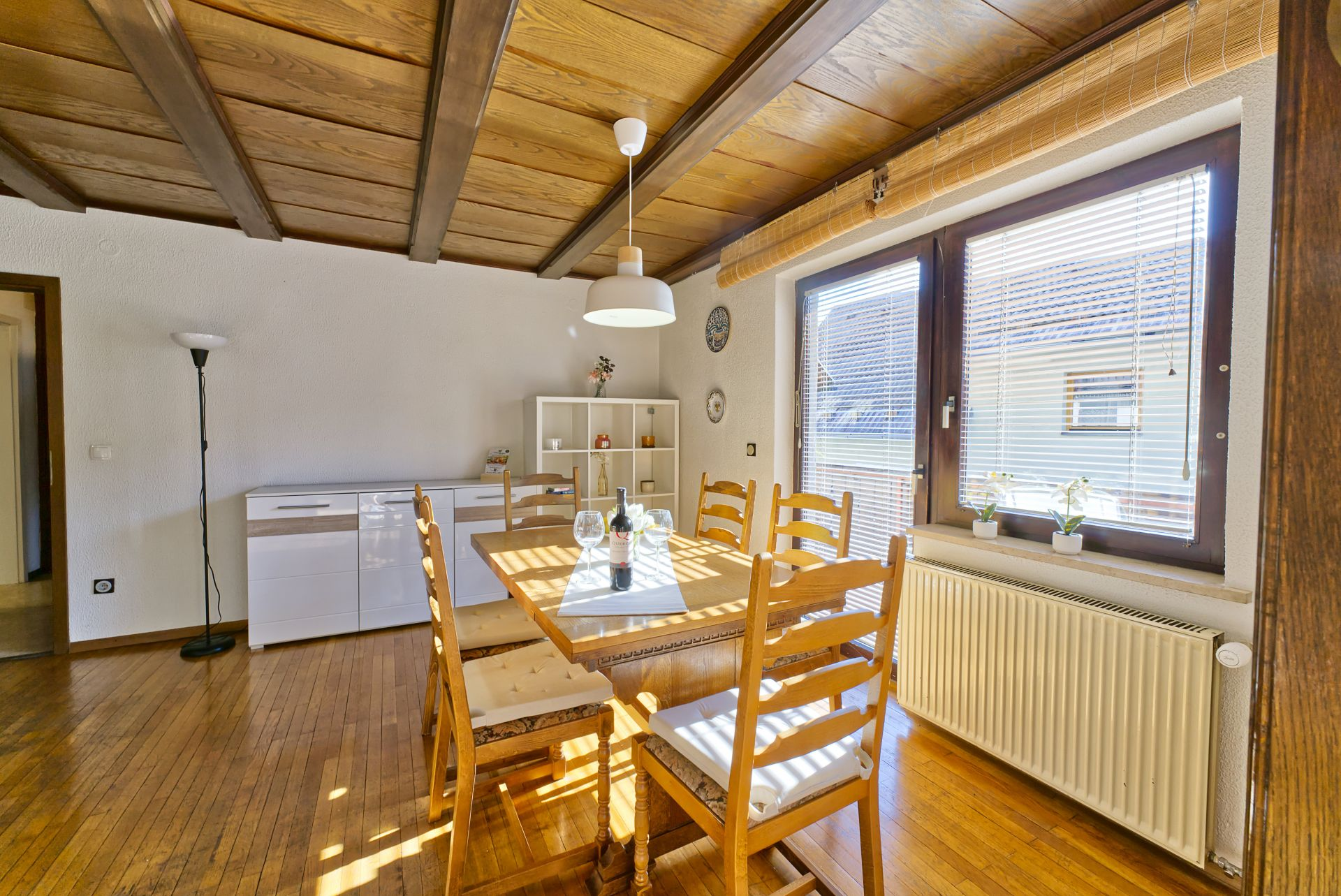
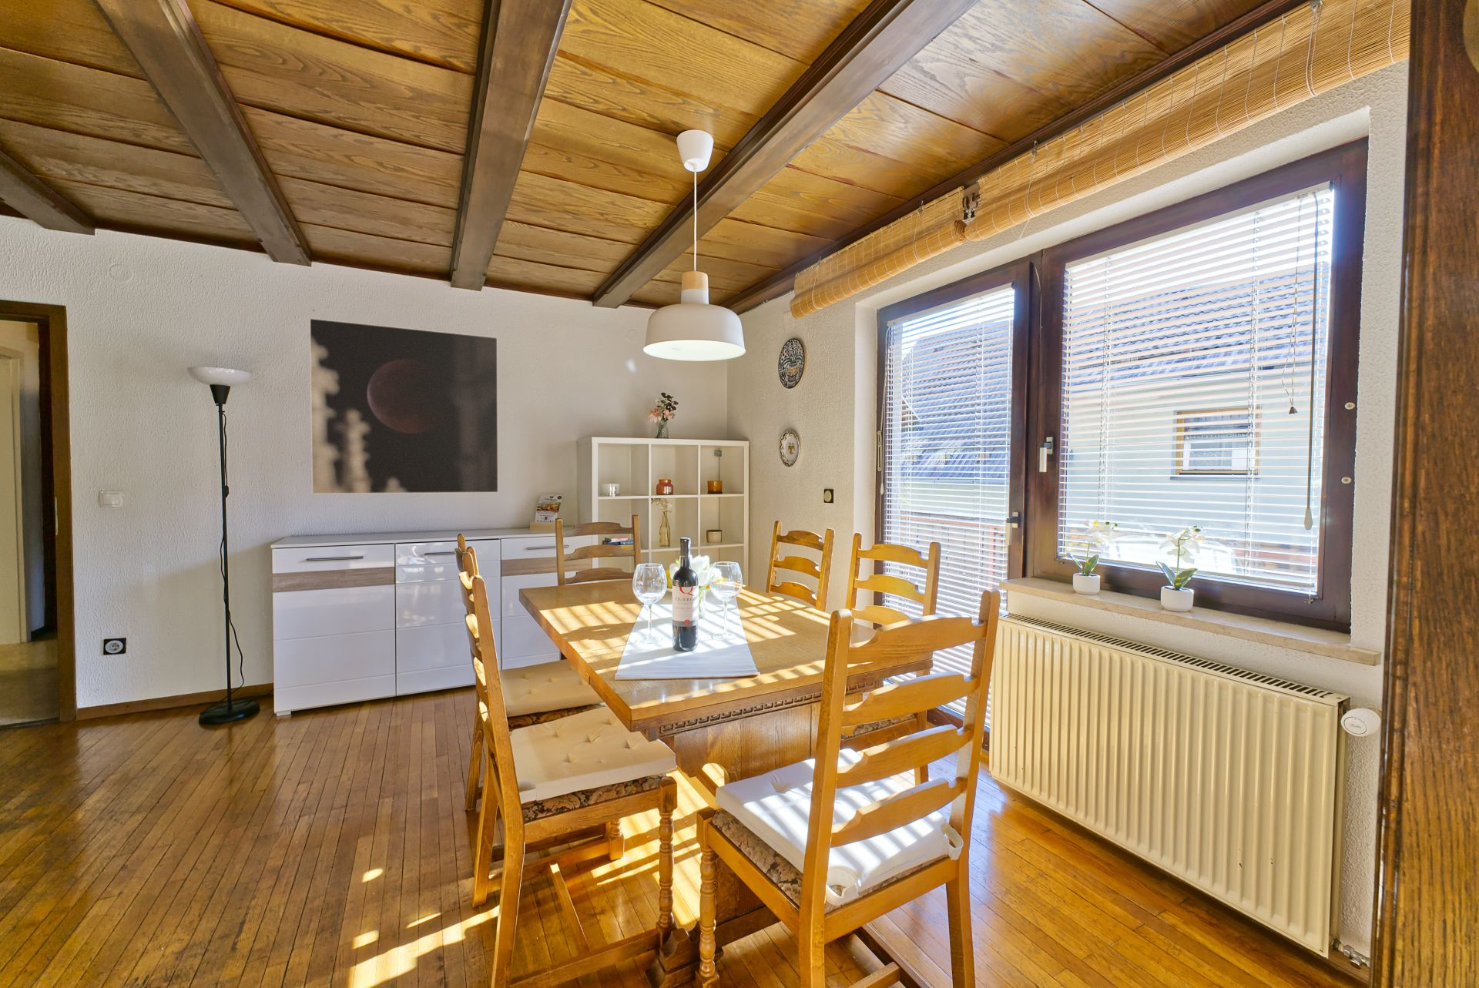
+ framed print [309,318,500,495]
